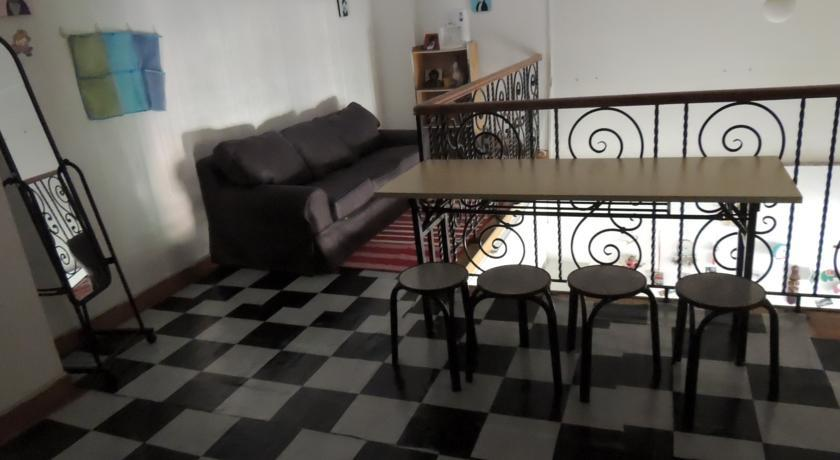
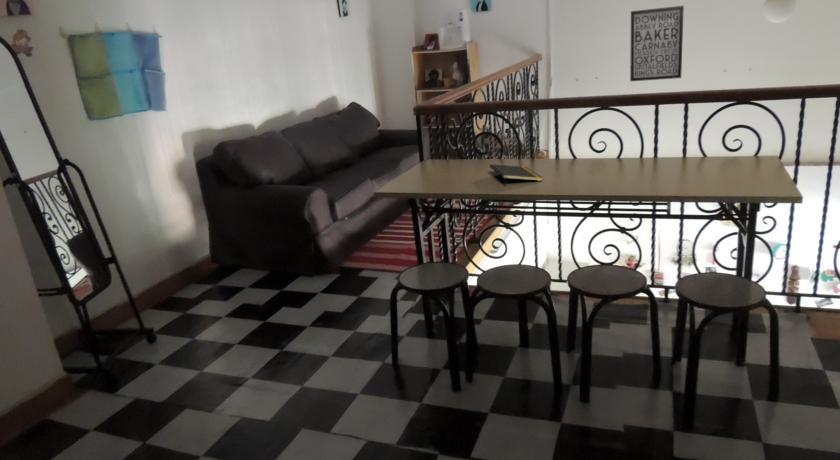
+ notepad [489,163,544,187]
+ wall art [629,5,685,82]
